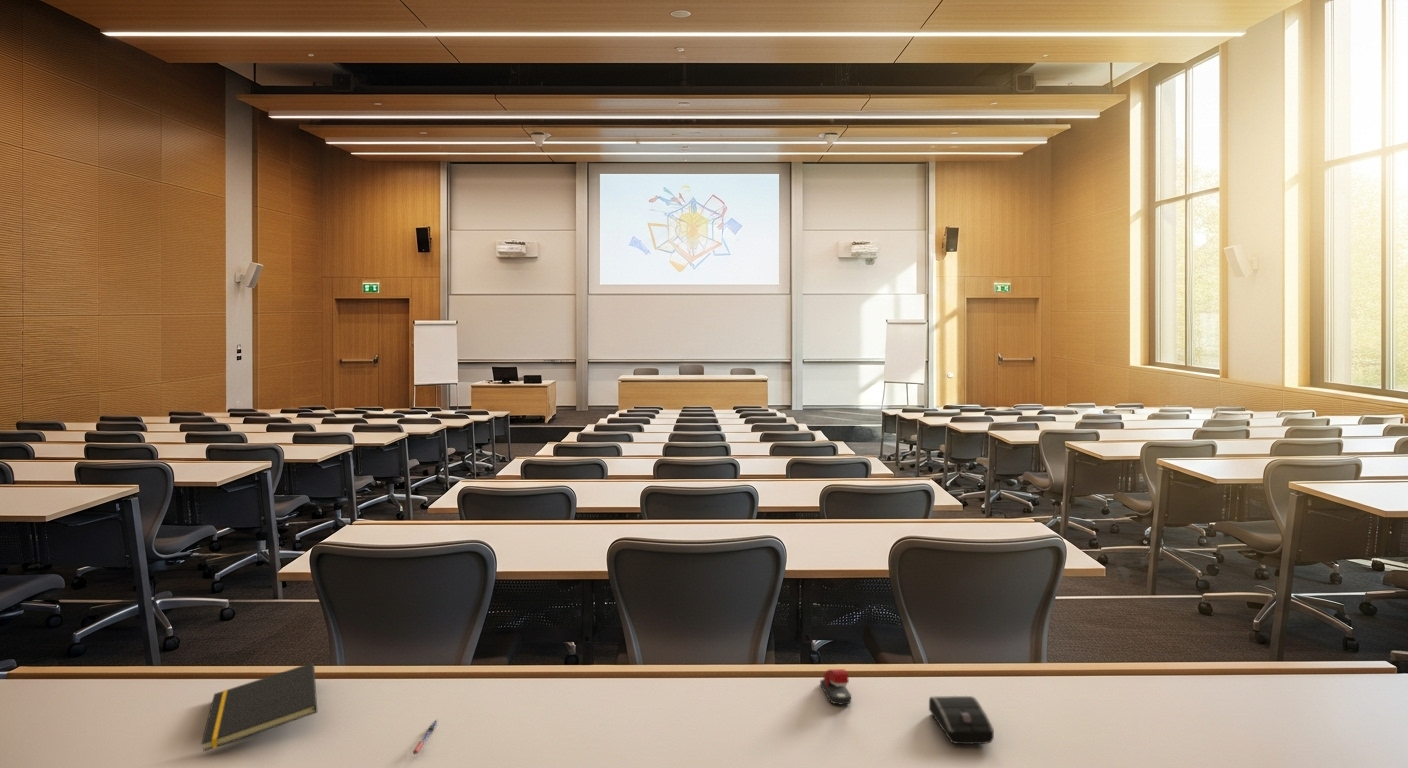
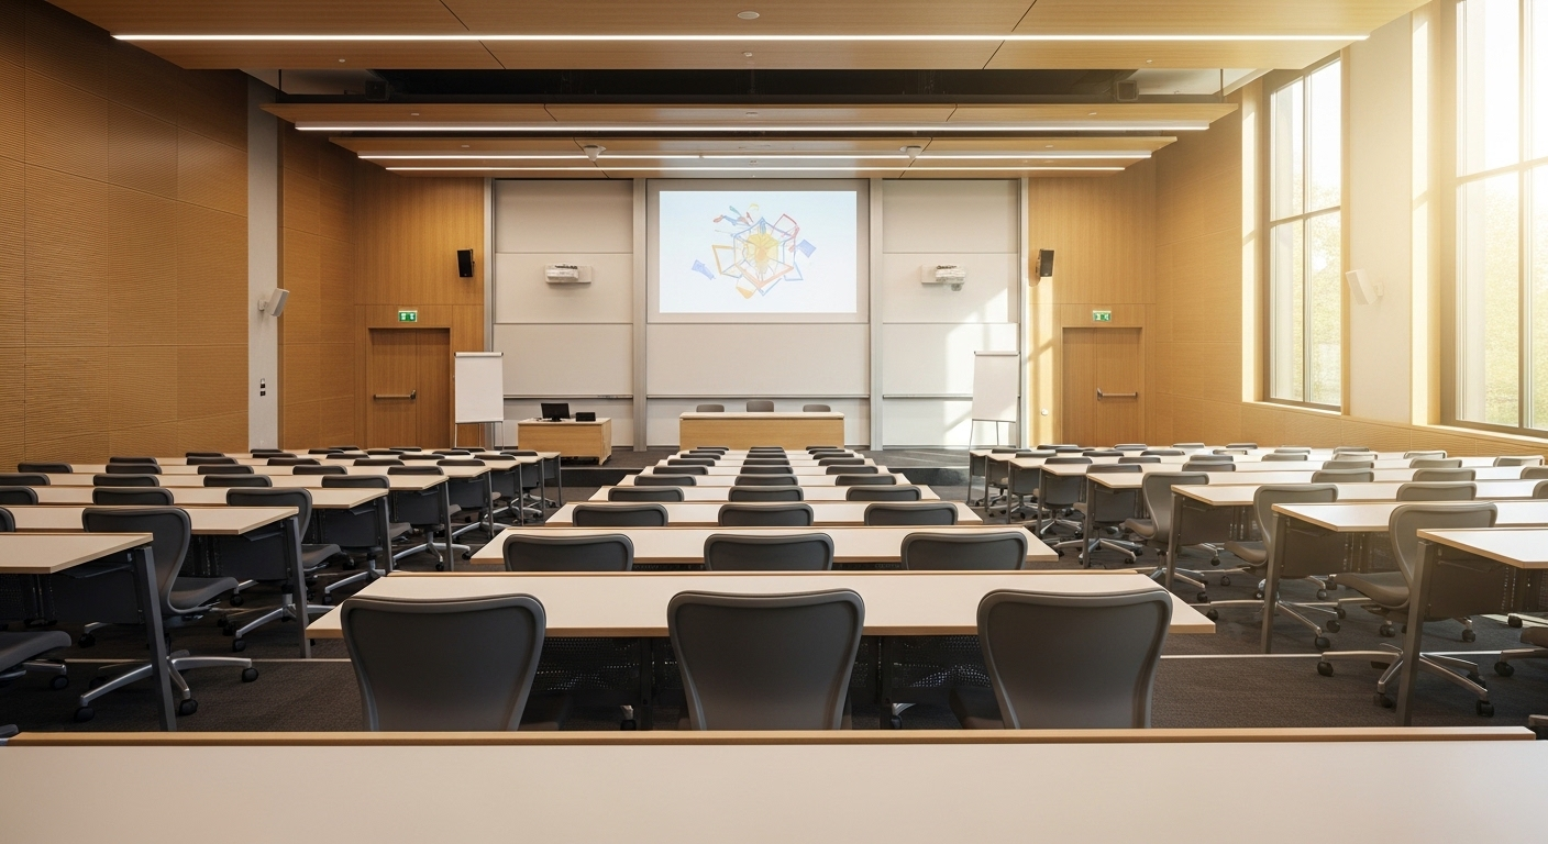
- stapler [819,668,852,706]
- notepad [200,662,318,752]
- pen [411,719,438,755]
- computer mouse [928,695,995,745]
